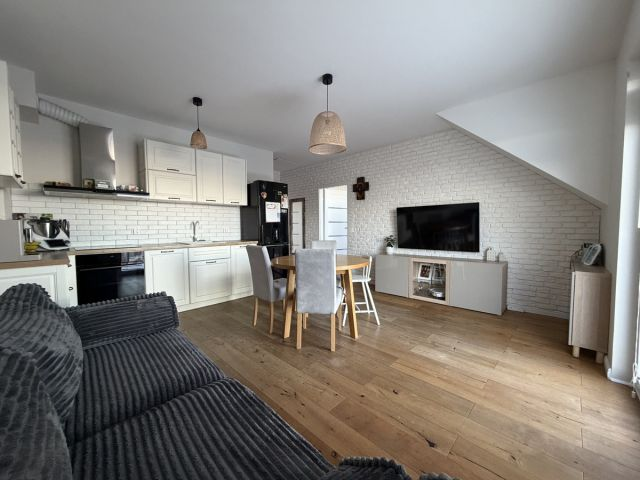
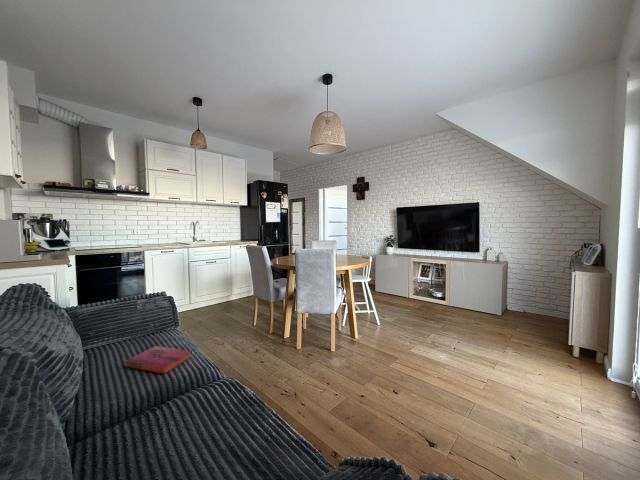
+ hardback book [124,345,192,375]
